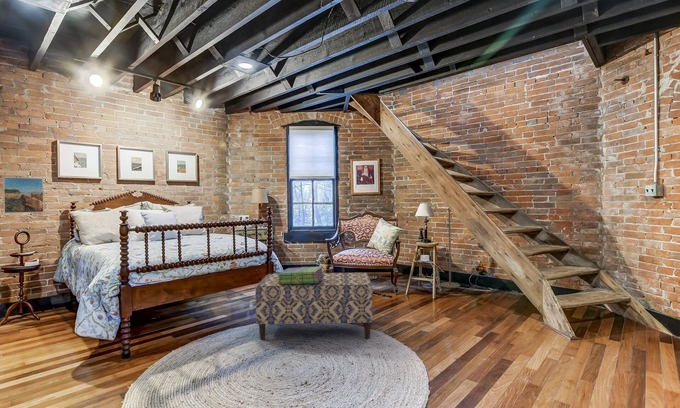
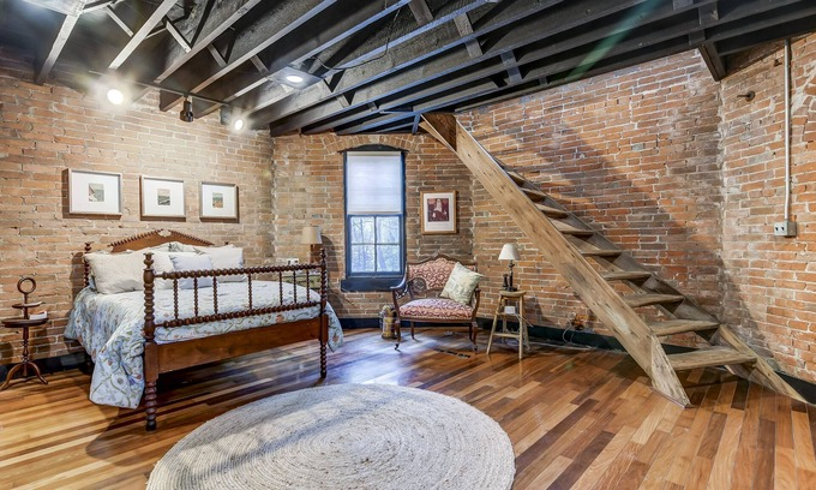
- floor lamp [440,207,461,289]
- bench [255,271,374,341]
- stack of books [277,266,325,284]
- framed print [2,176,45,214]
